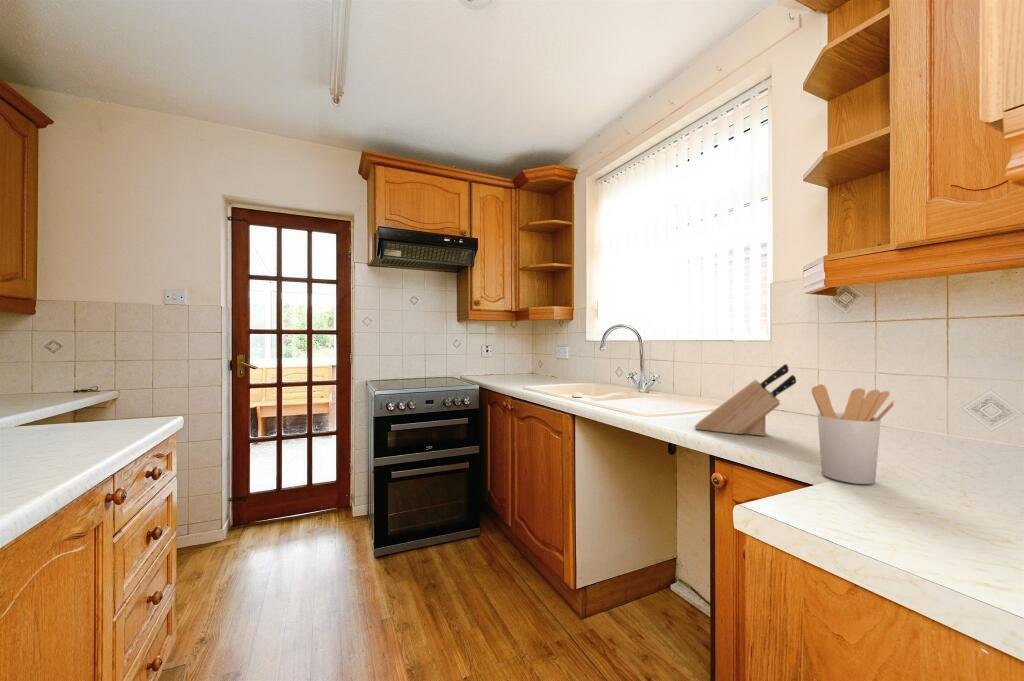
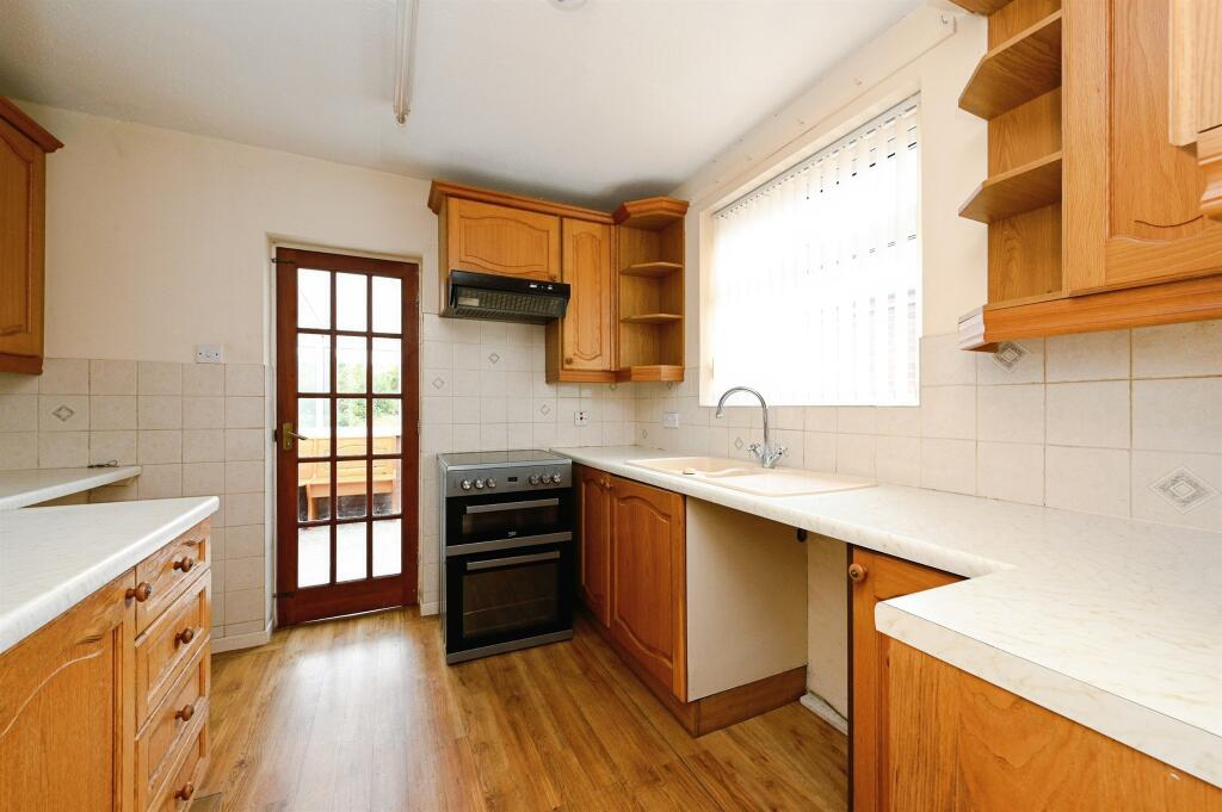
- utensil holder [811,383,895,485]
- knife block [694,363,797,437]
